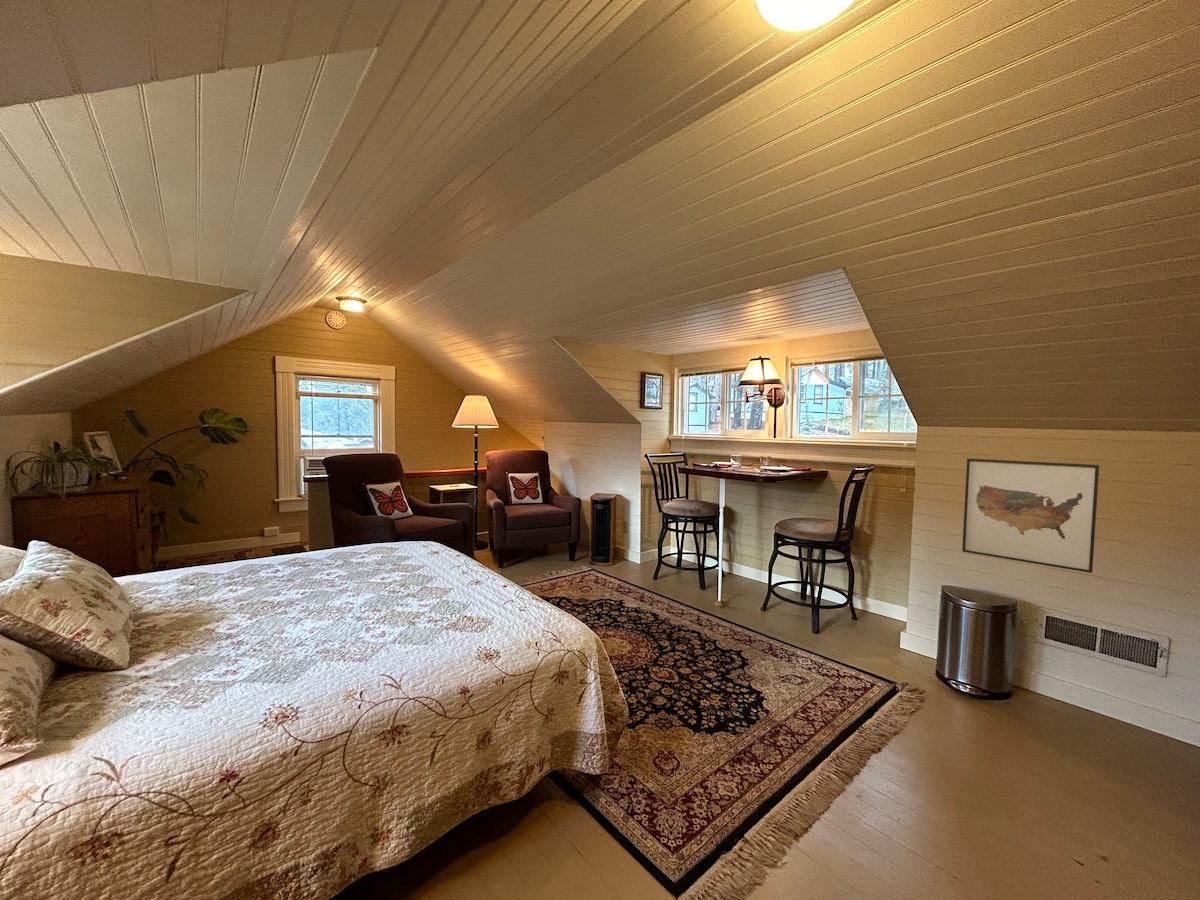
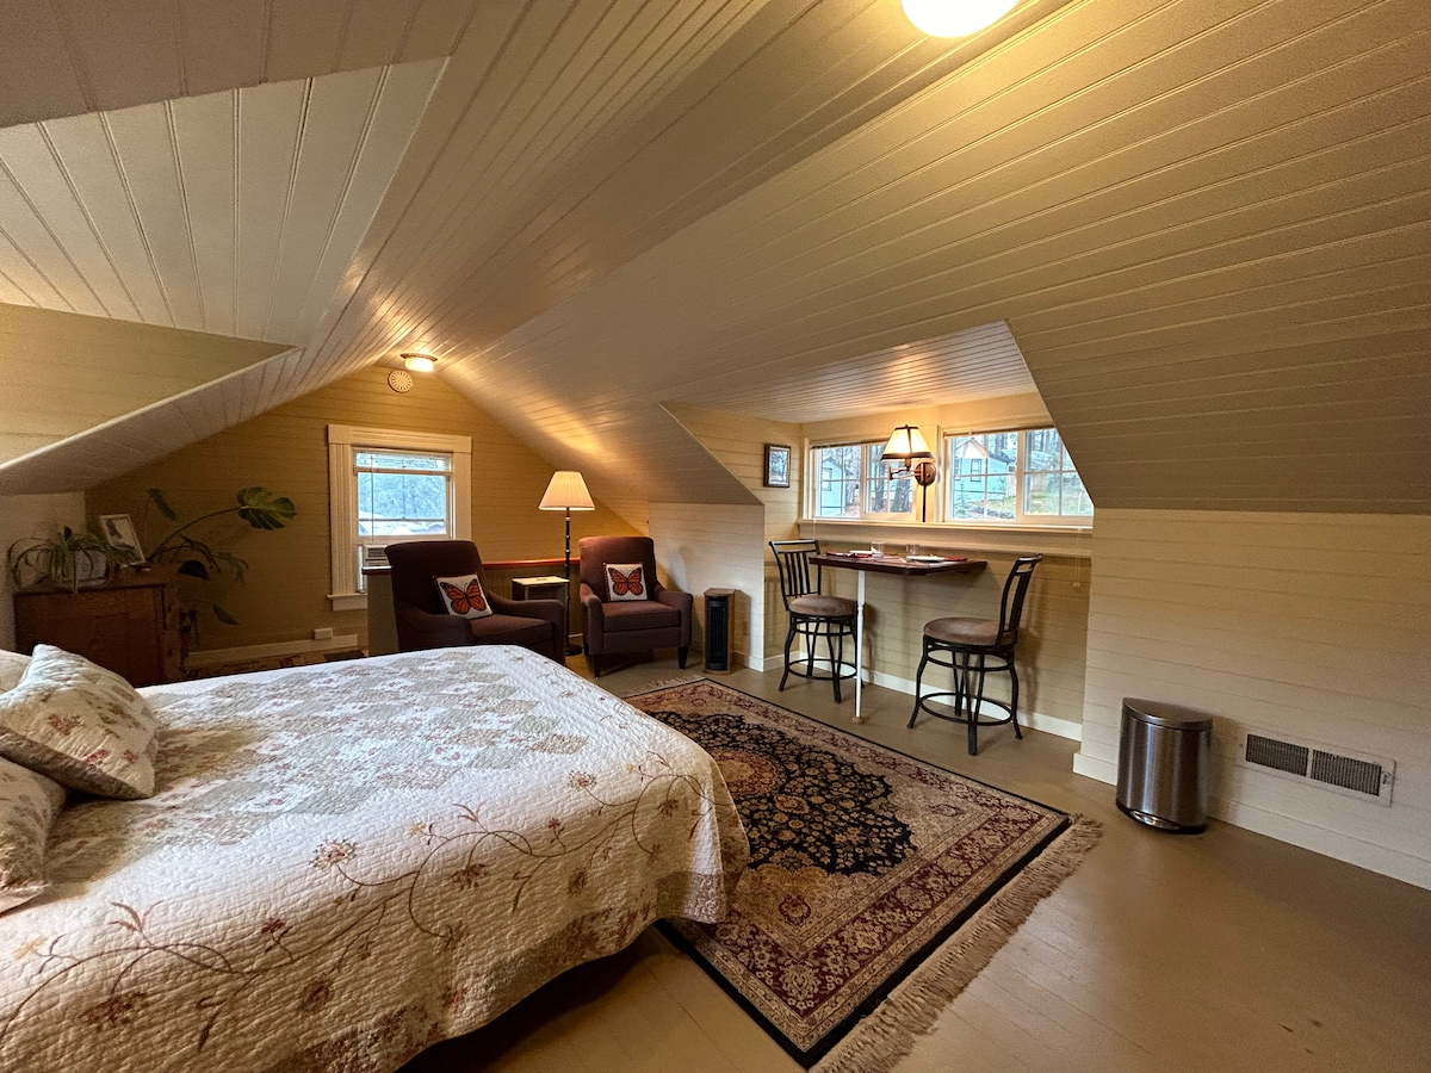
- wall art [961,458,1100,574]
